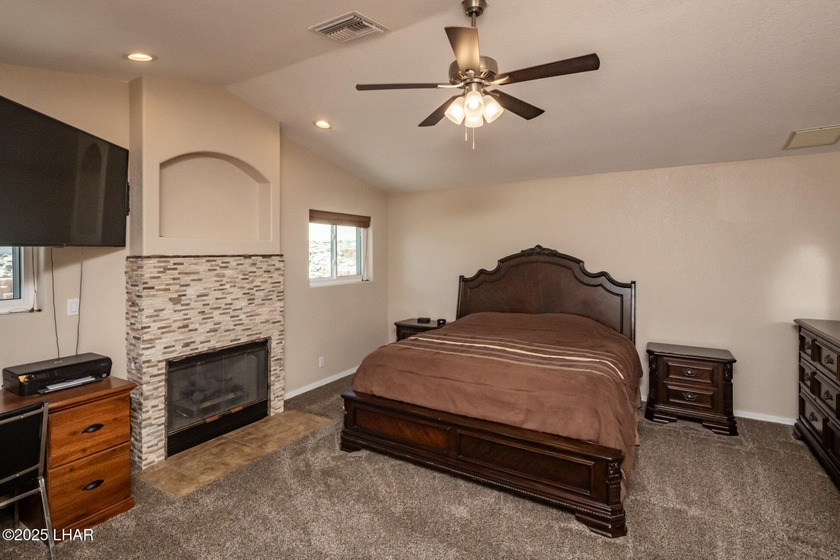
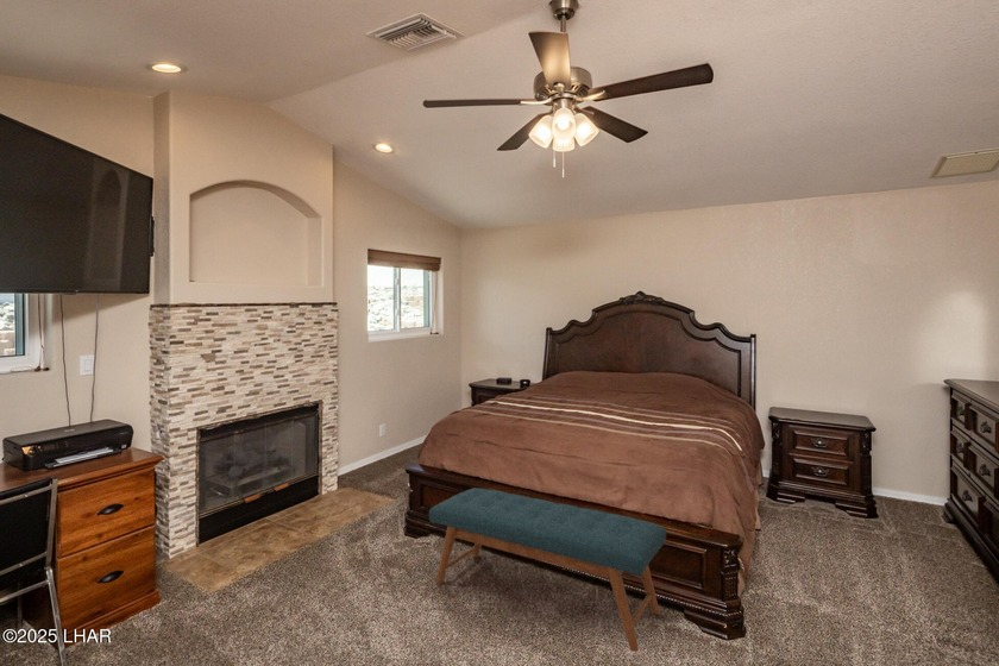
+ bench [428,486,667,653]
